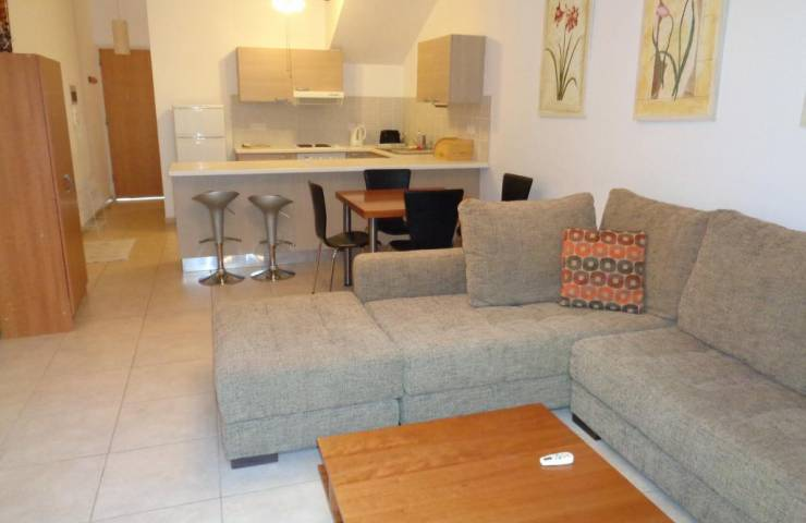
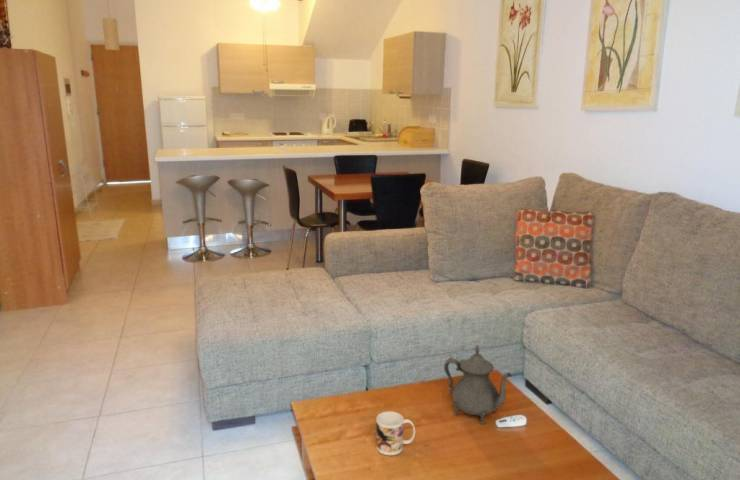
+ mug [375,410,416,456]
+ teapot [443,343,513,425]
